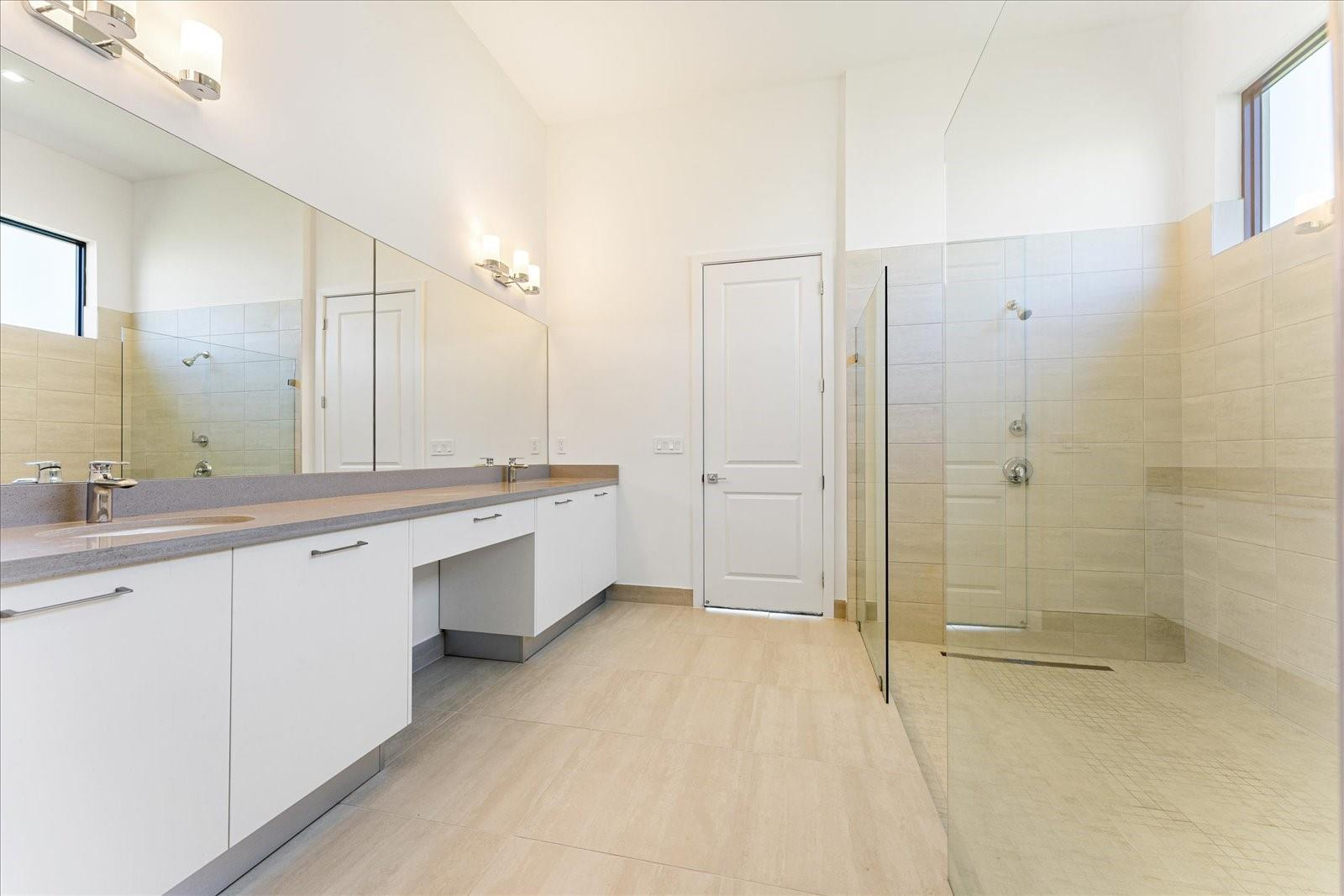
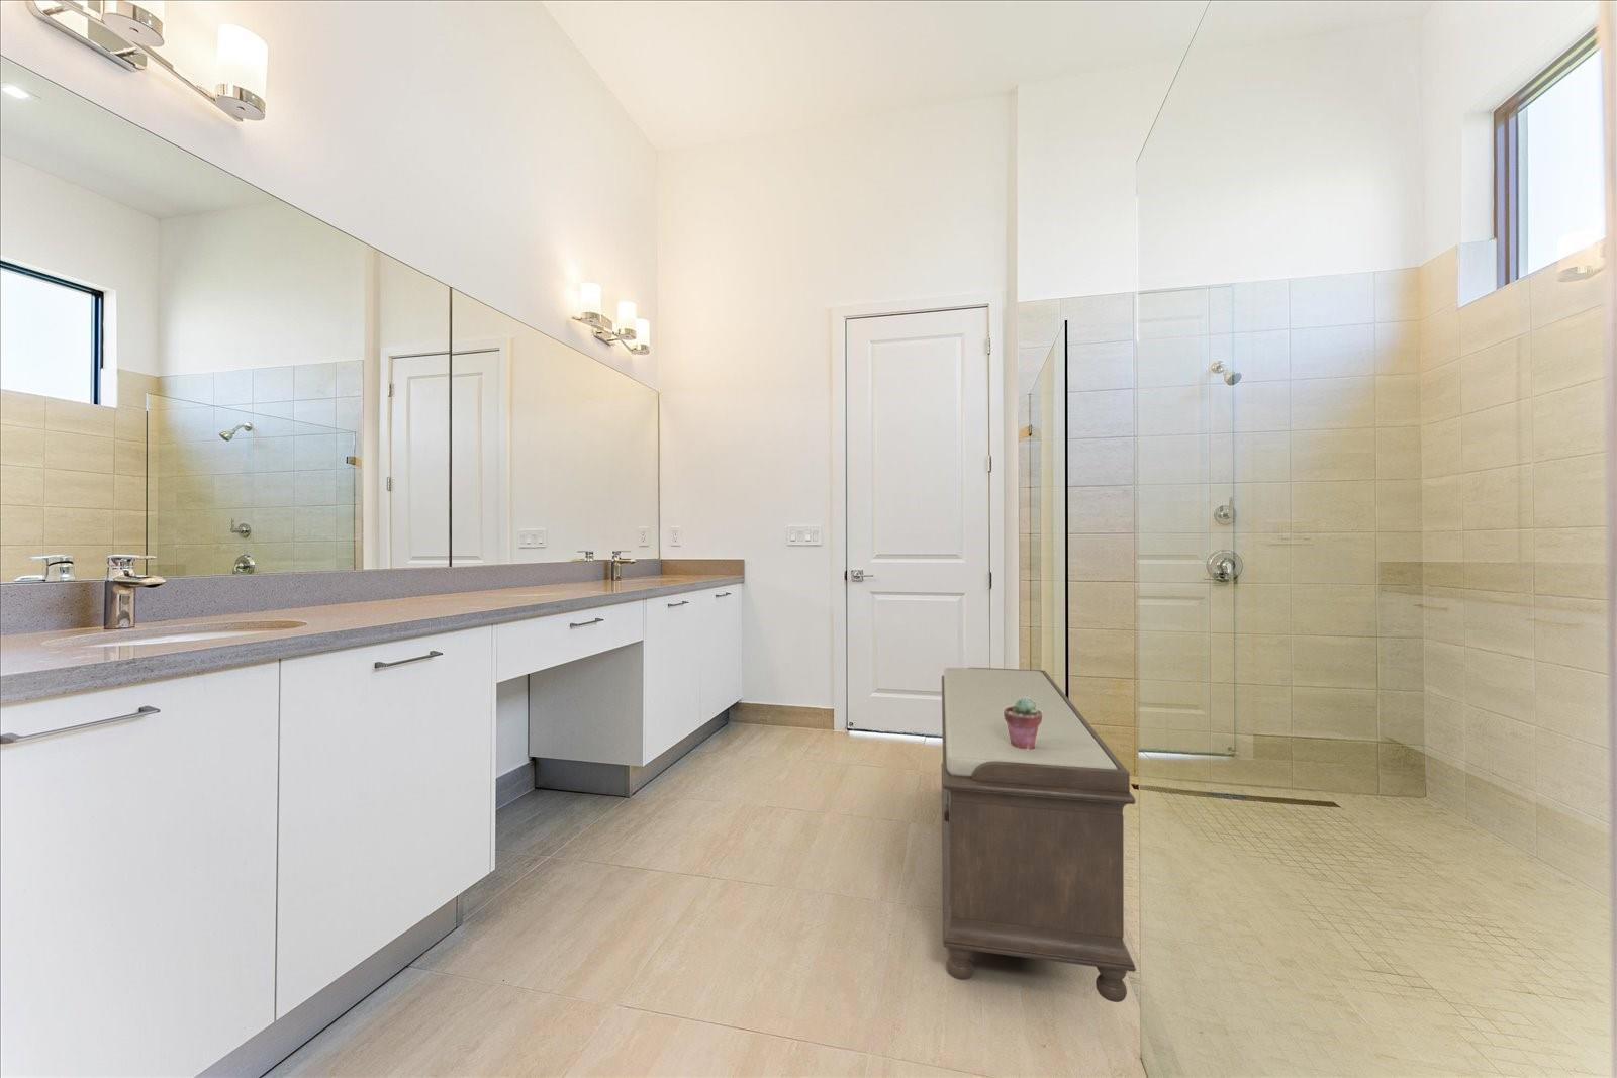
+ potted succulent [1003,697,1042,750]
+ bench [941,667,1137,1003]
